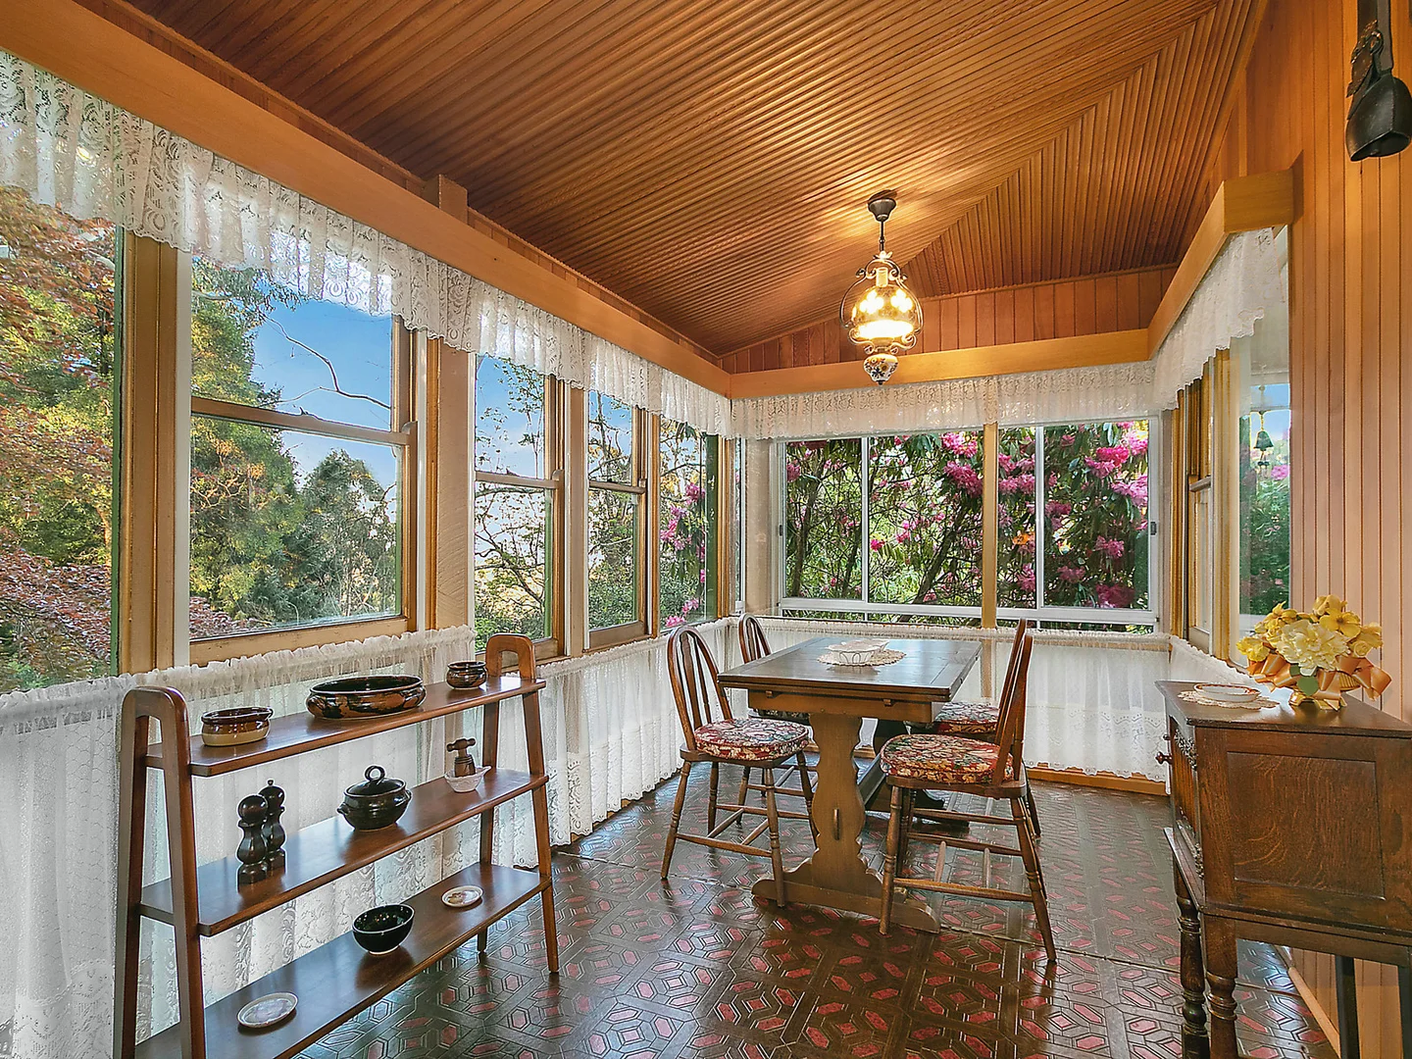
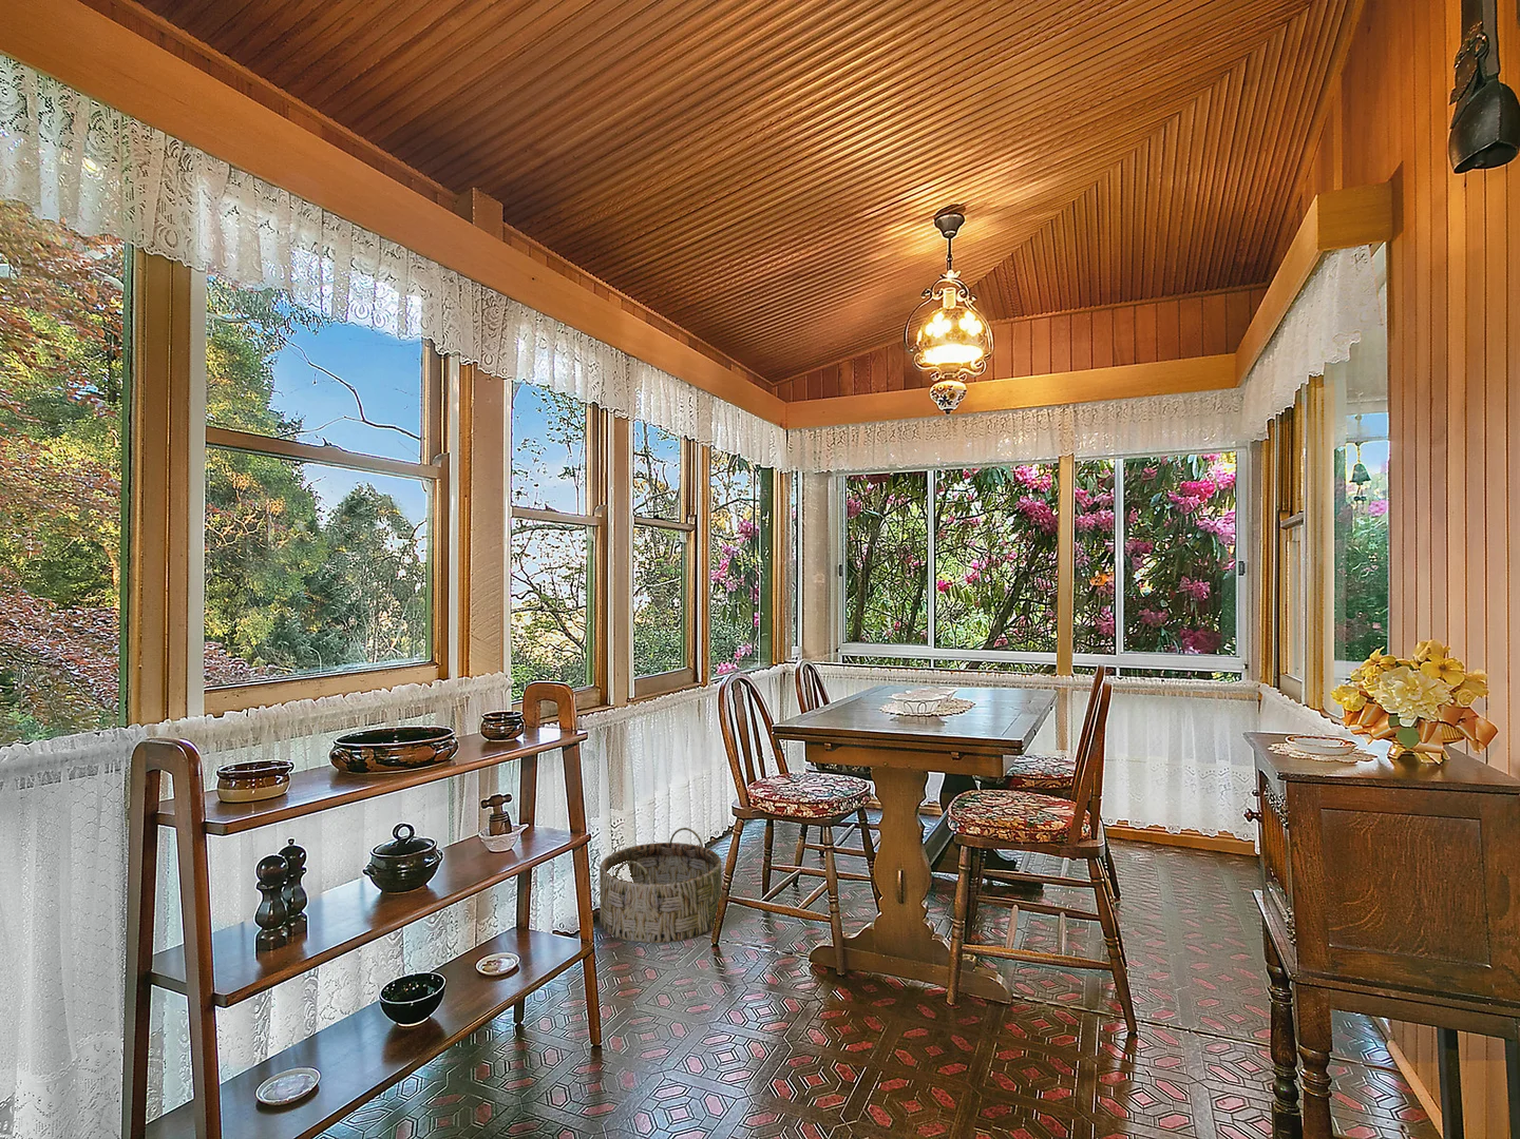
+ basket [598,827,722,944]
